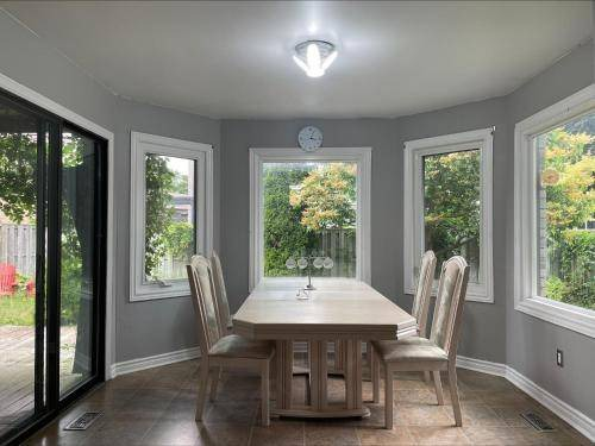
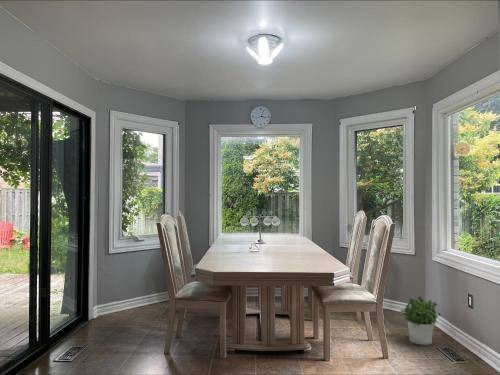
+ potted plant [399,296,442,346]
